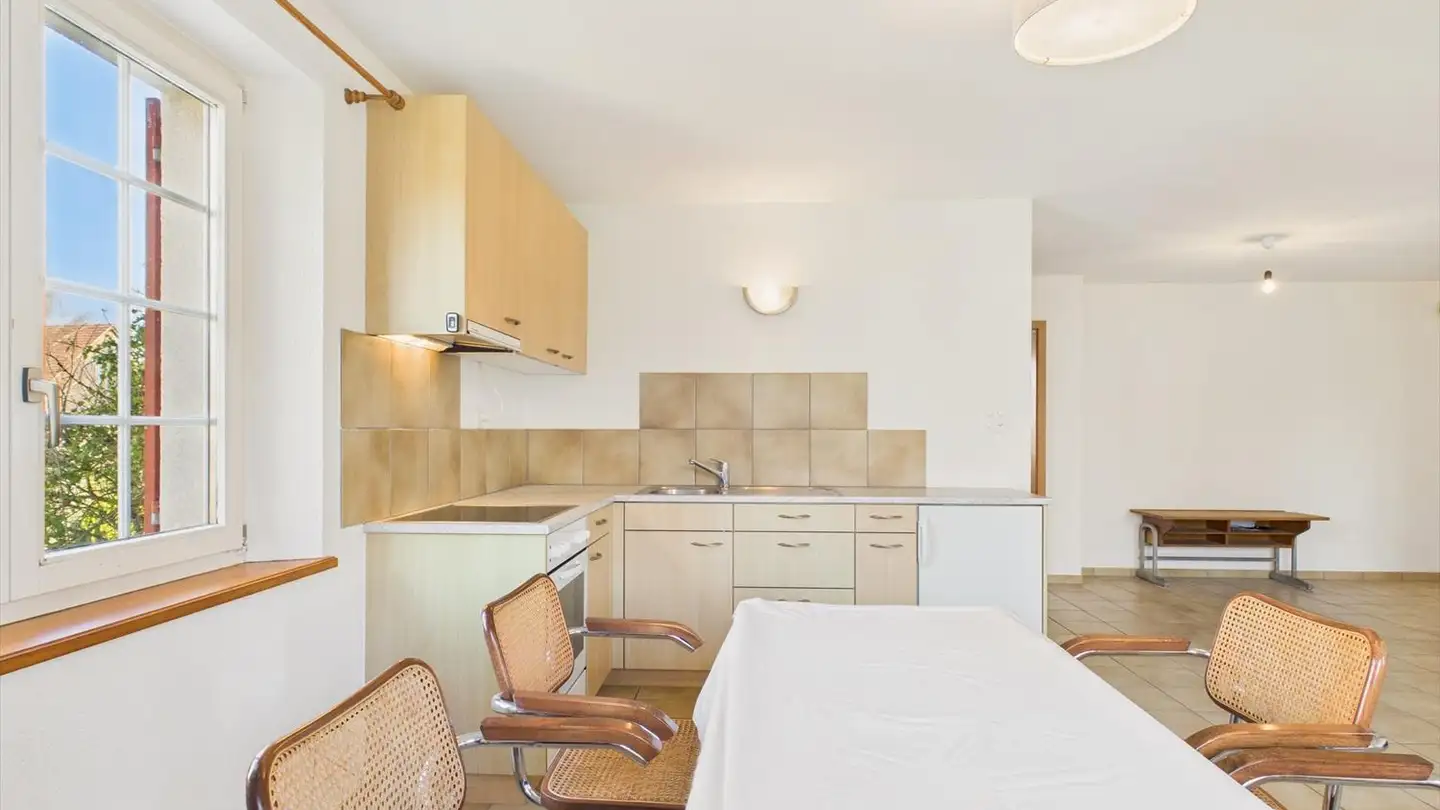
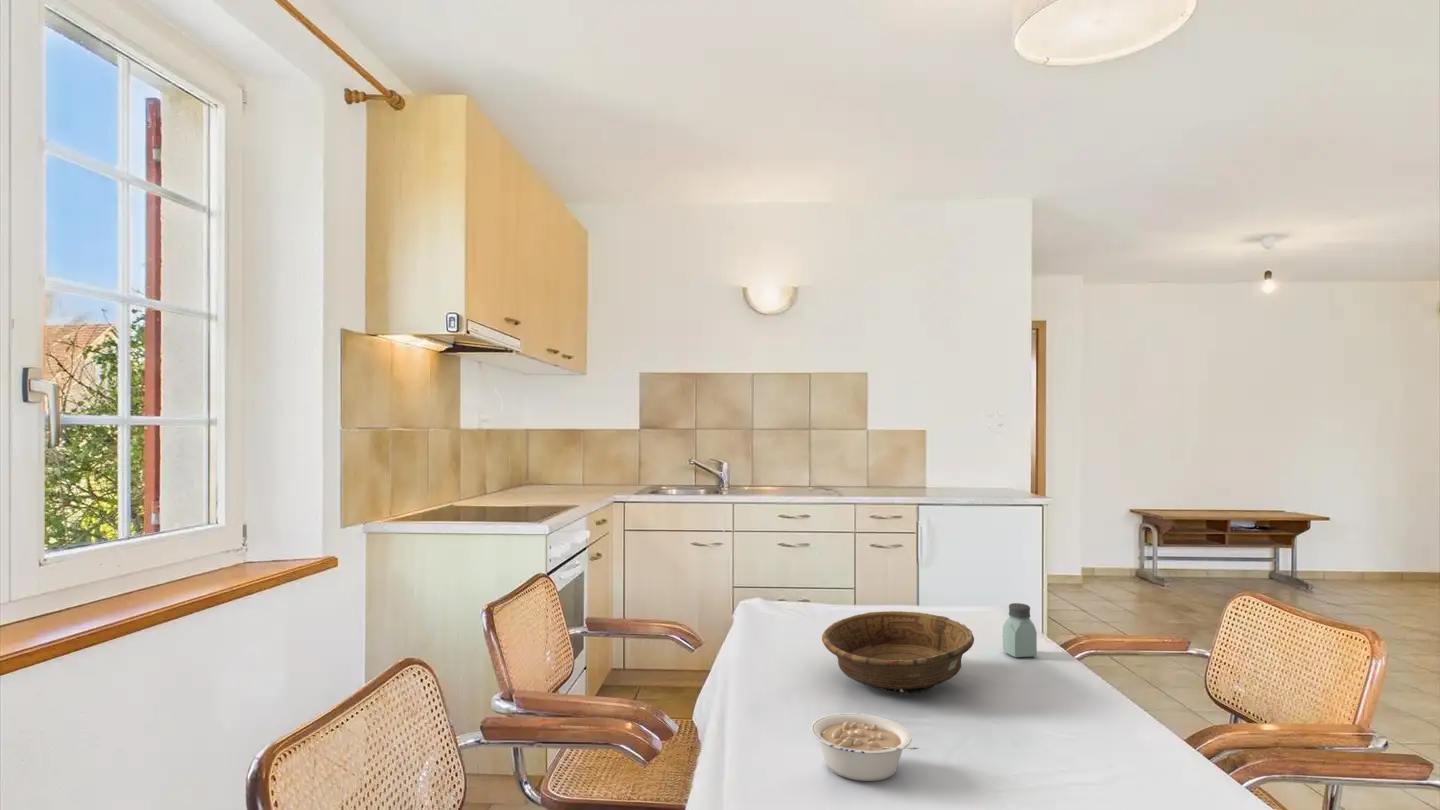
+ saltshaker [1002,602,1038,658]
+ decorative bowl [821,610,975,695]
+ legume [810,712,919,782]
